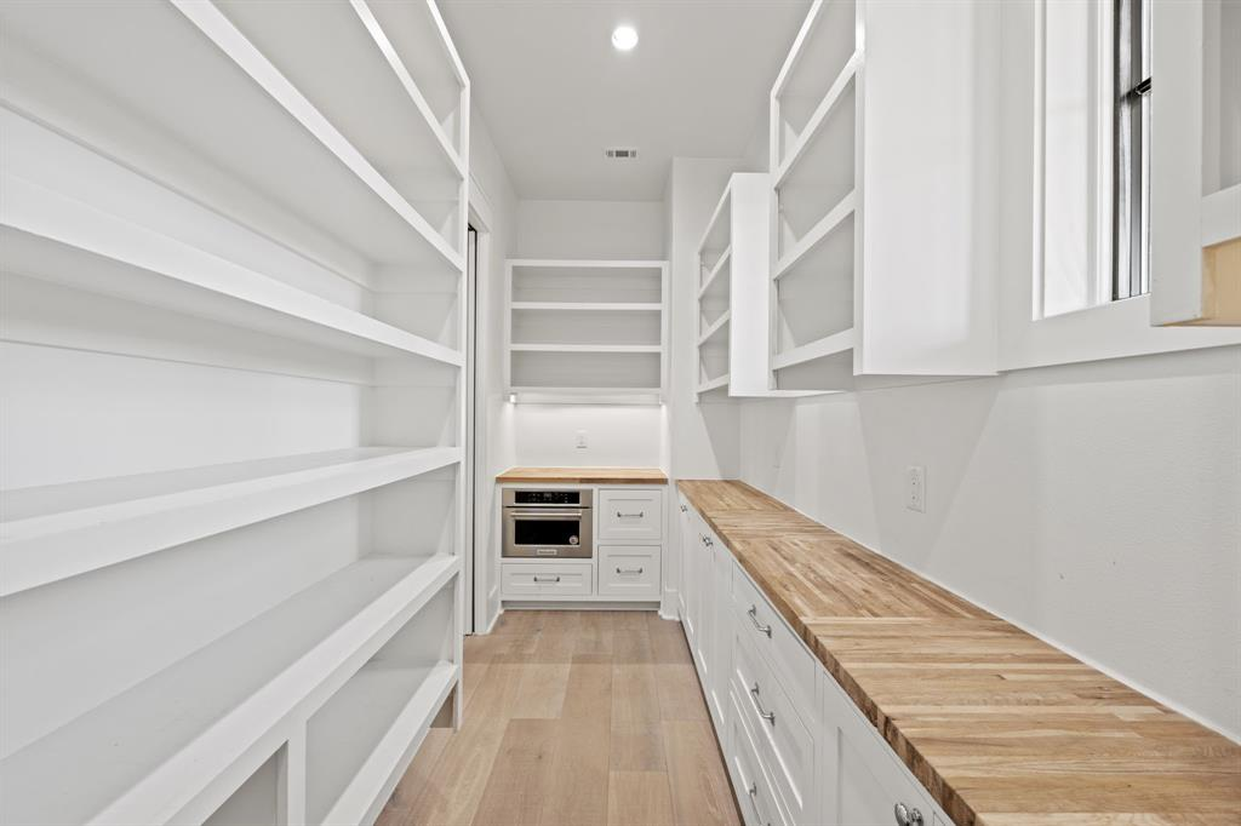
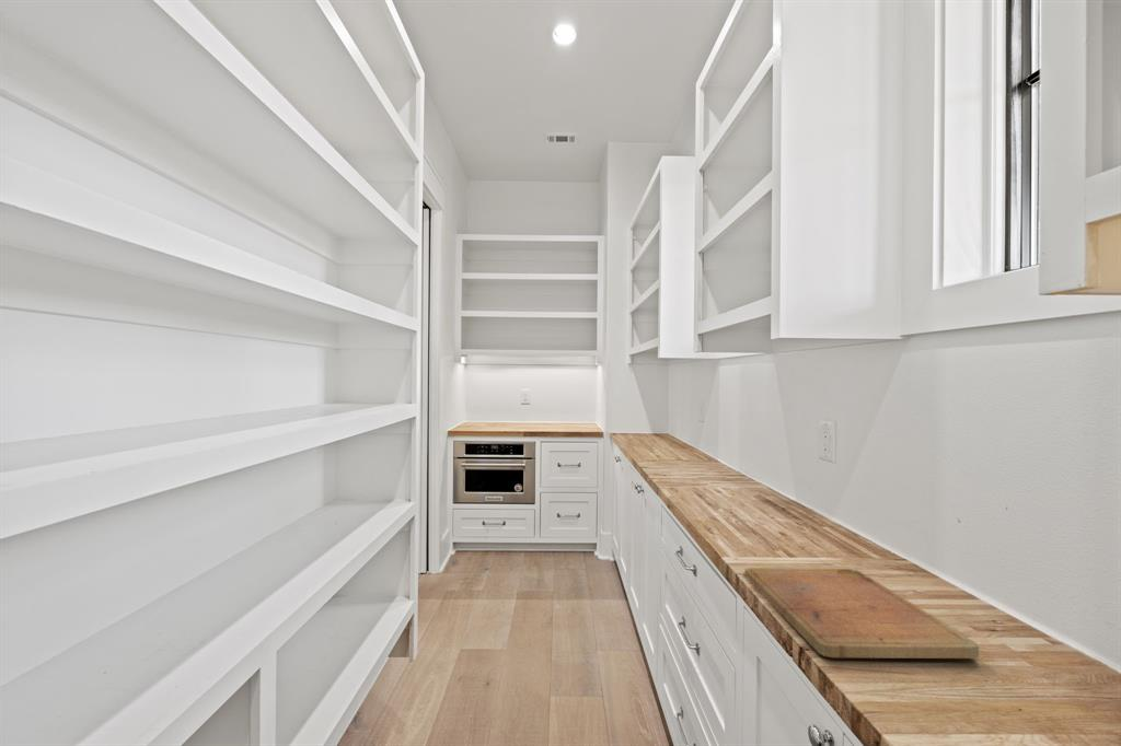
+ cutting board [743,567,980,660]
